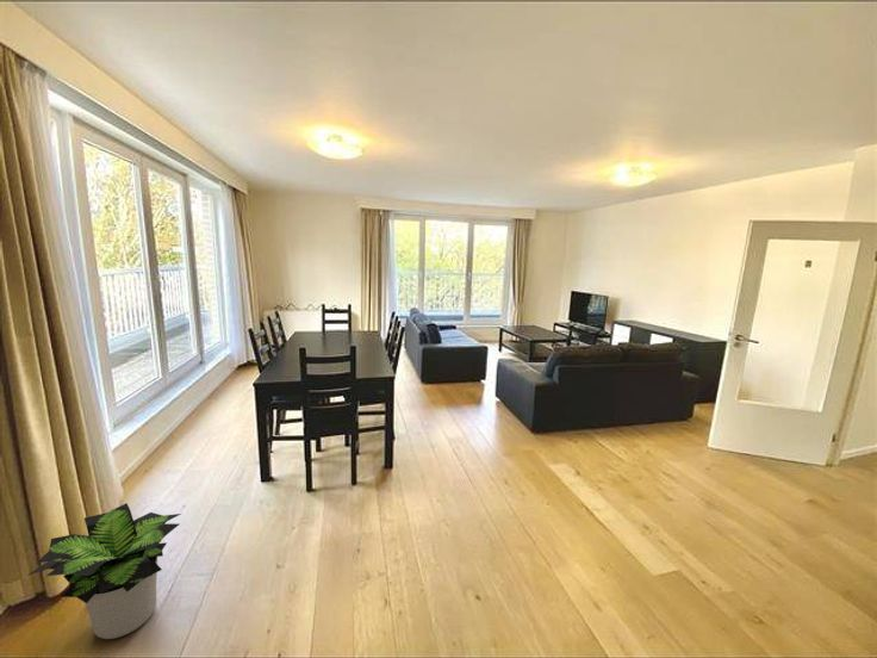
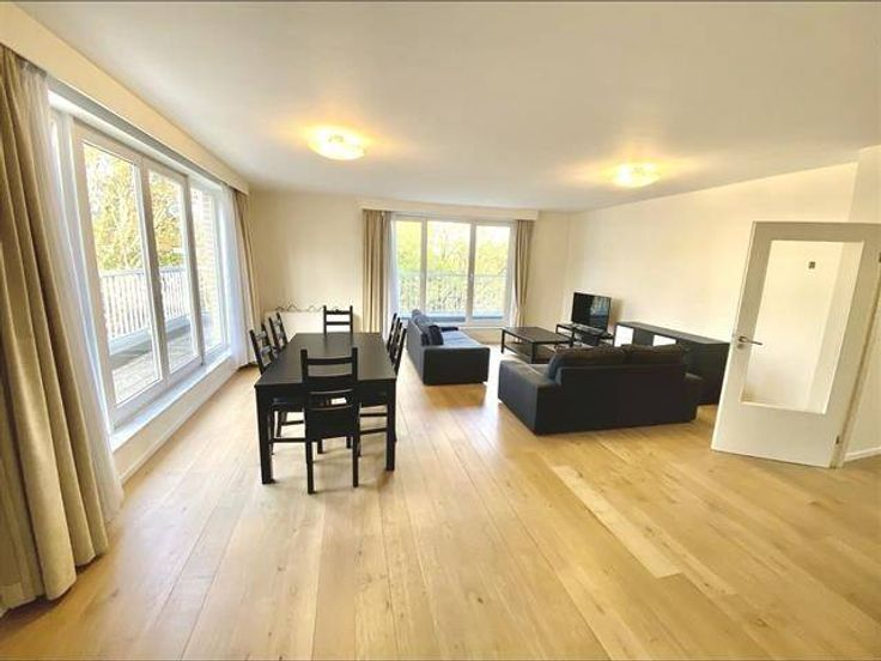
- potted plant [26,502,182,640]
